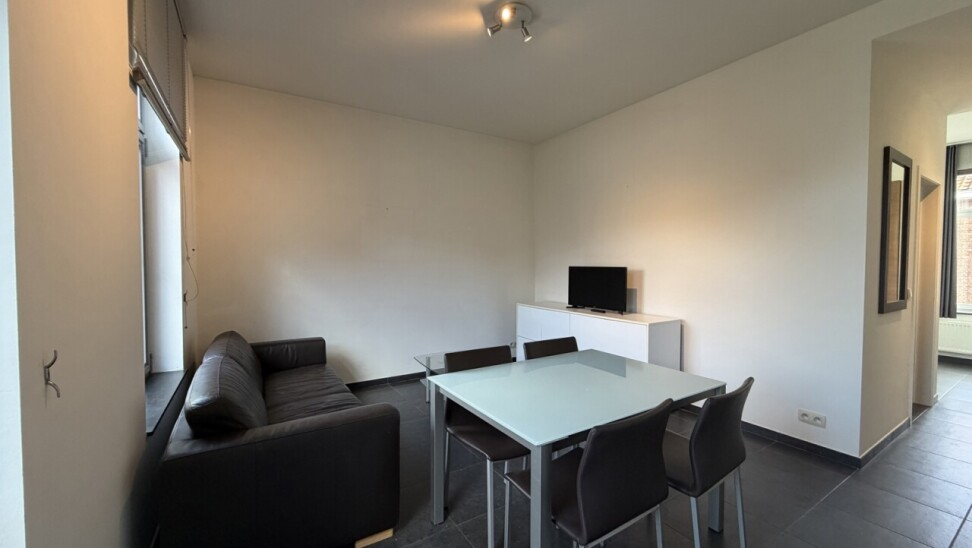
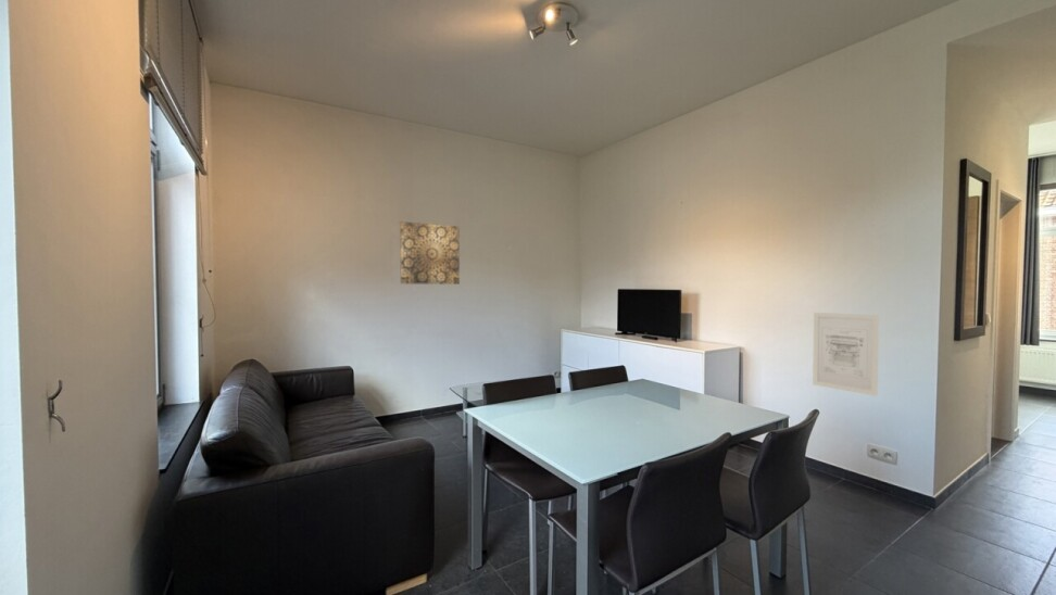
+ wall art [812,312,880,397]
+ wall art [399,220,461,286]
